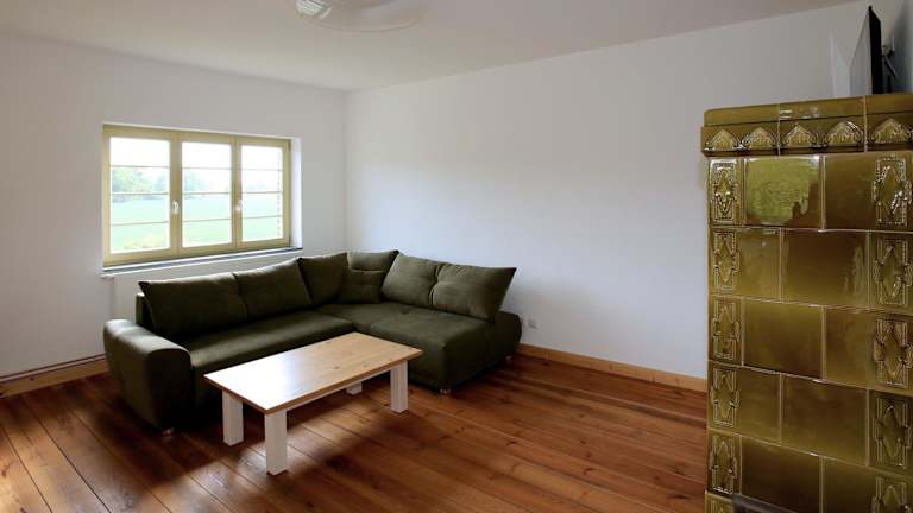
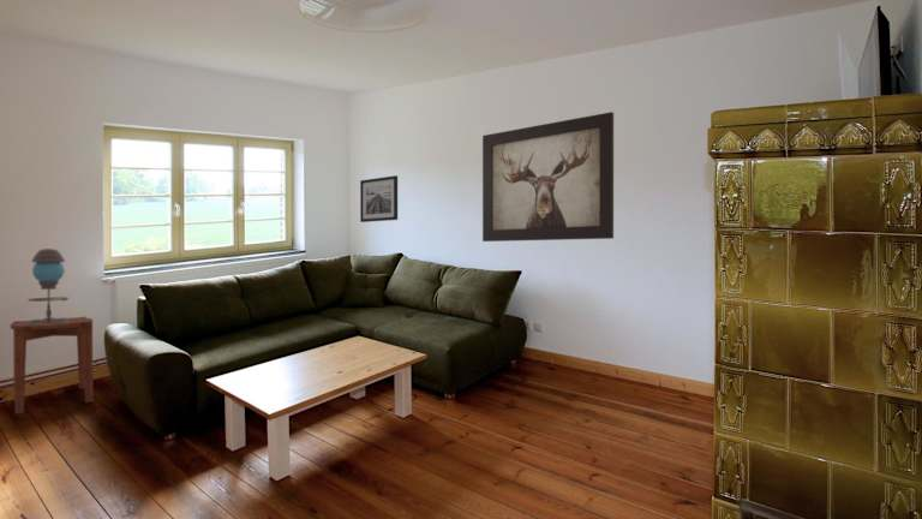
+ wall art [359,174,399,223]
+ side table [10,316,94,414]
+ wall art [481,111,615,243]
+ table lamp [26,247,70,324]
